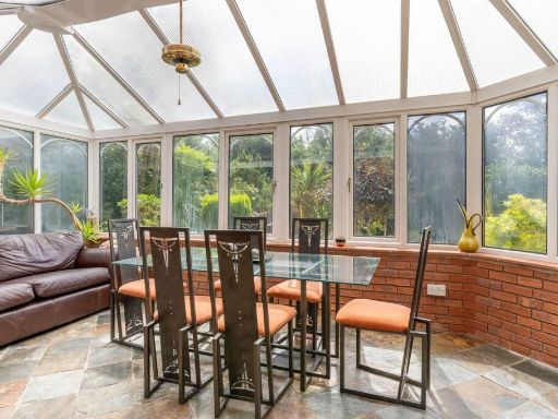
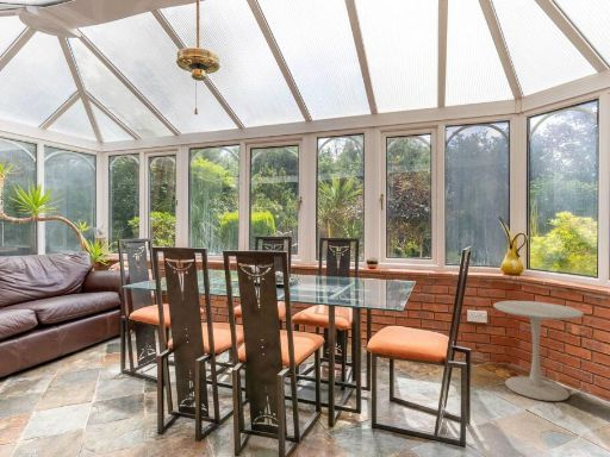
+ side table [492,300,585,402]
